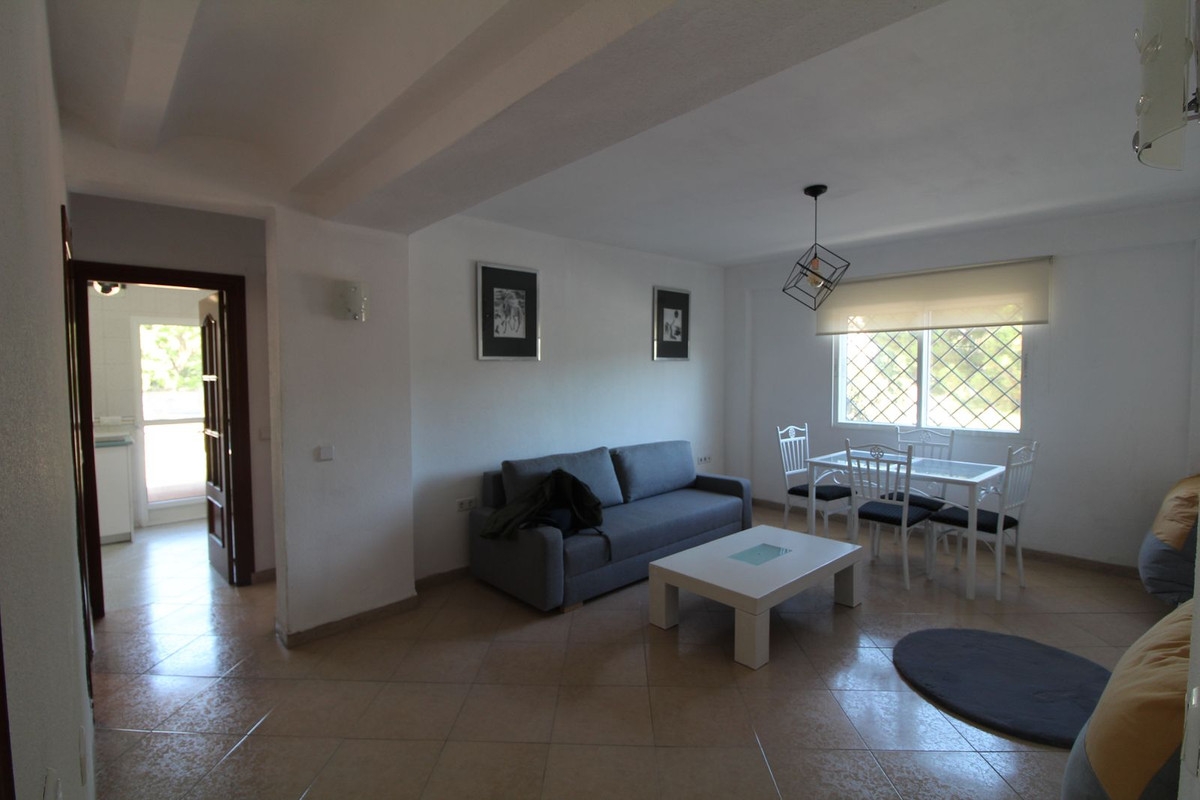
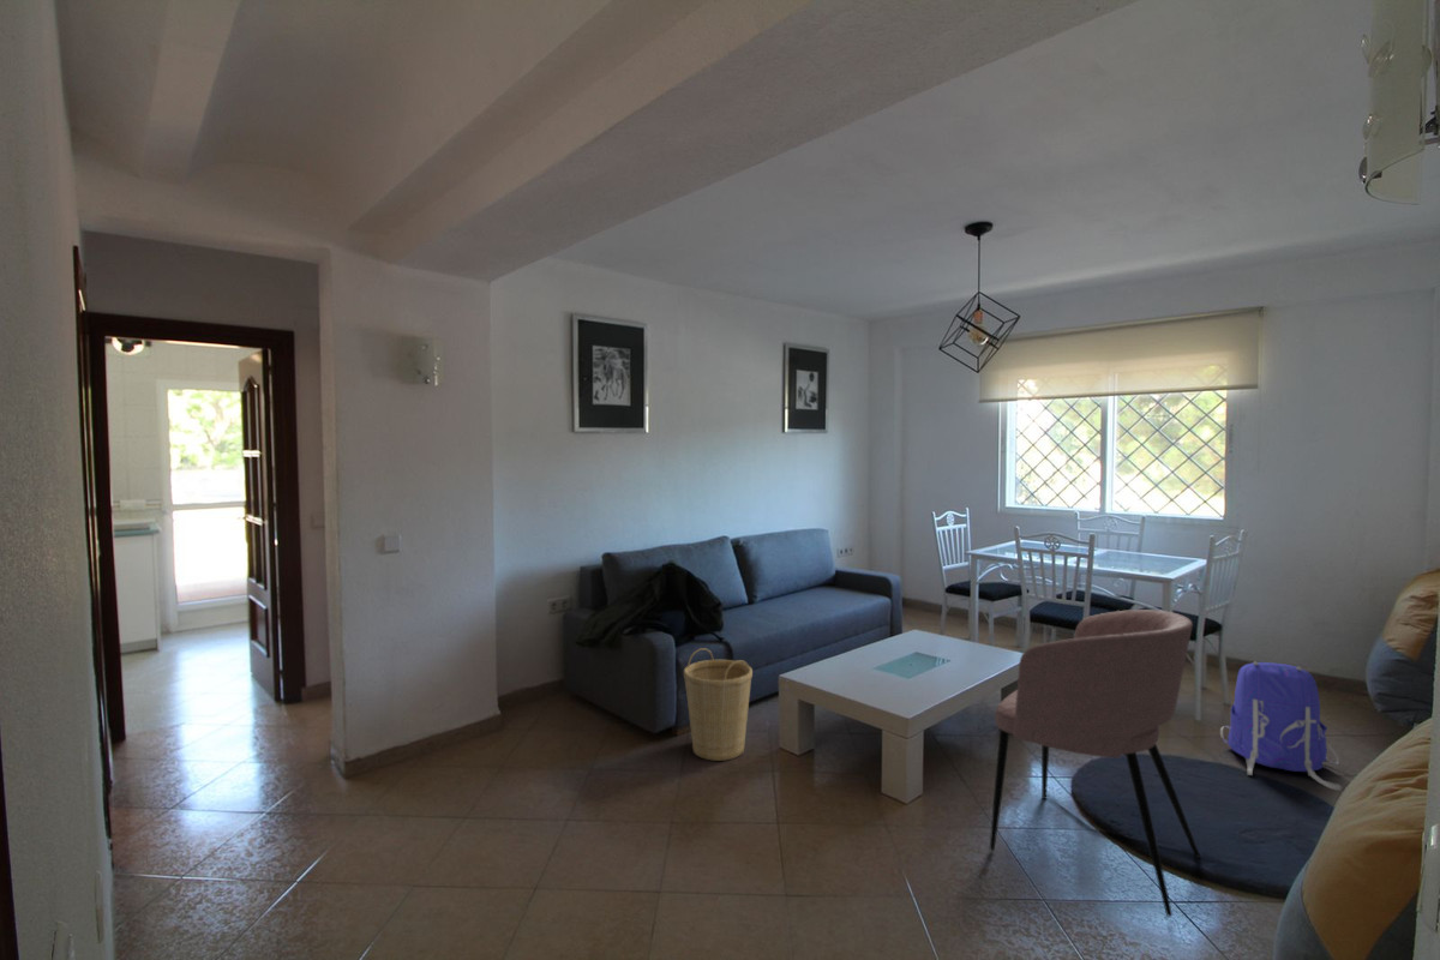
+ armchair [989,608,1201,918]
+ backpack [1219,660,1343,792]
+ basket [683,647,754,762]
